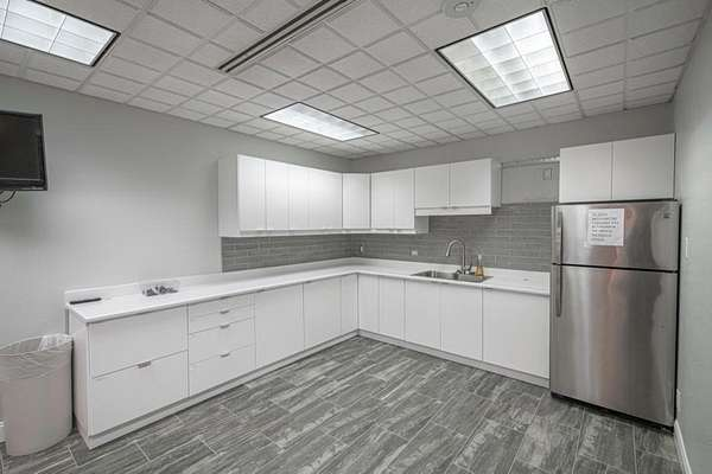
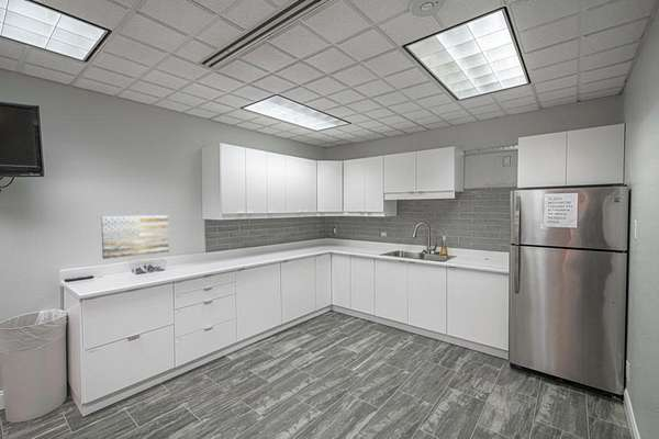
+ wall art [100,214,169,260]
